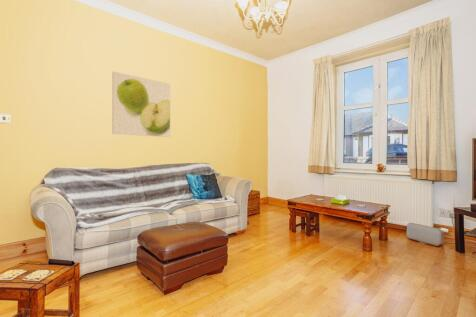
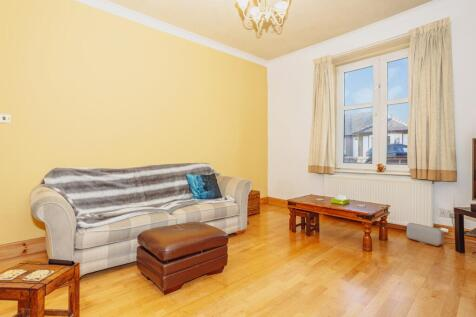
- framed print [111,71,171,138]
